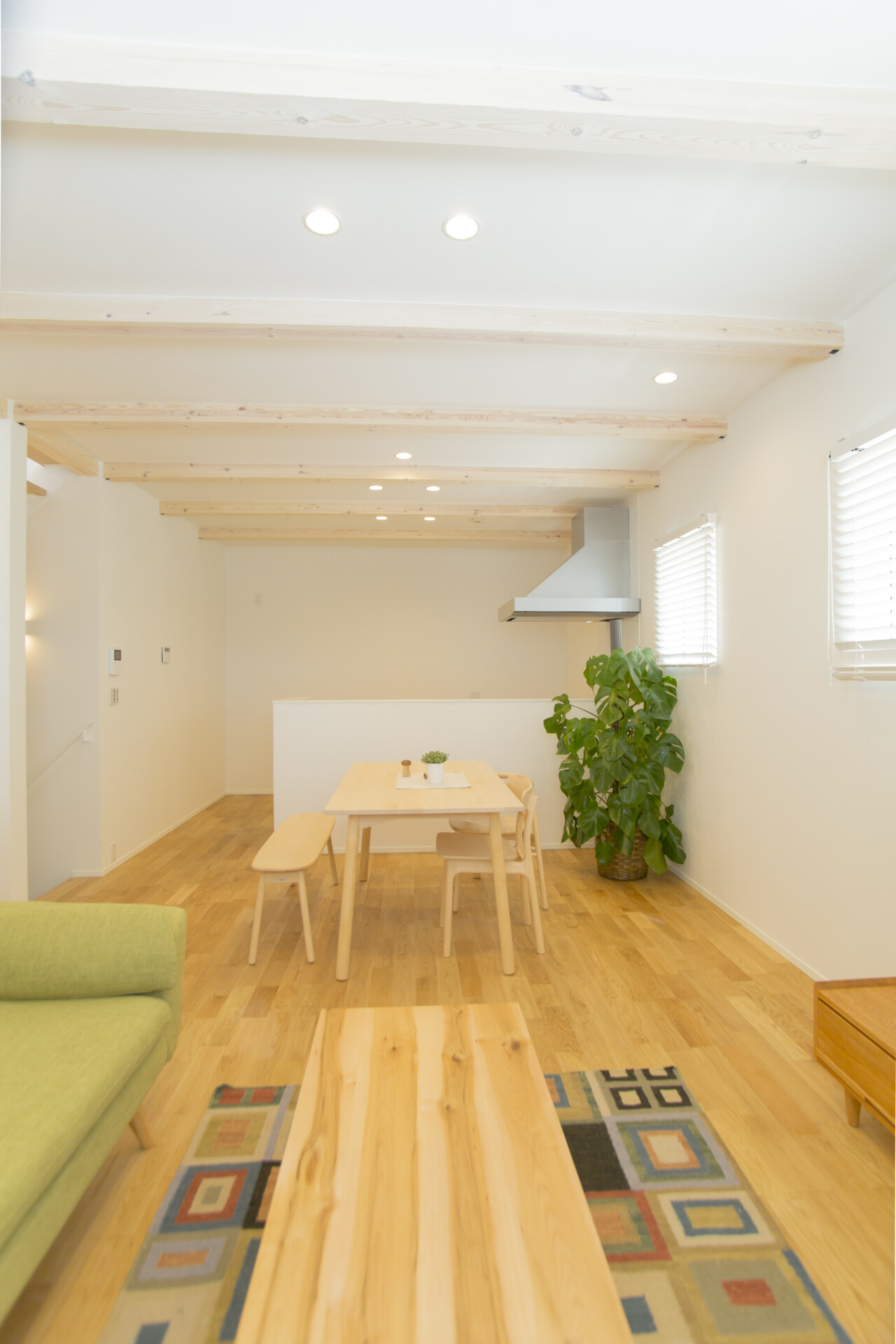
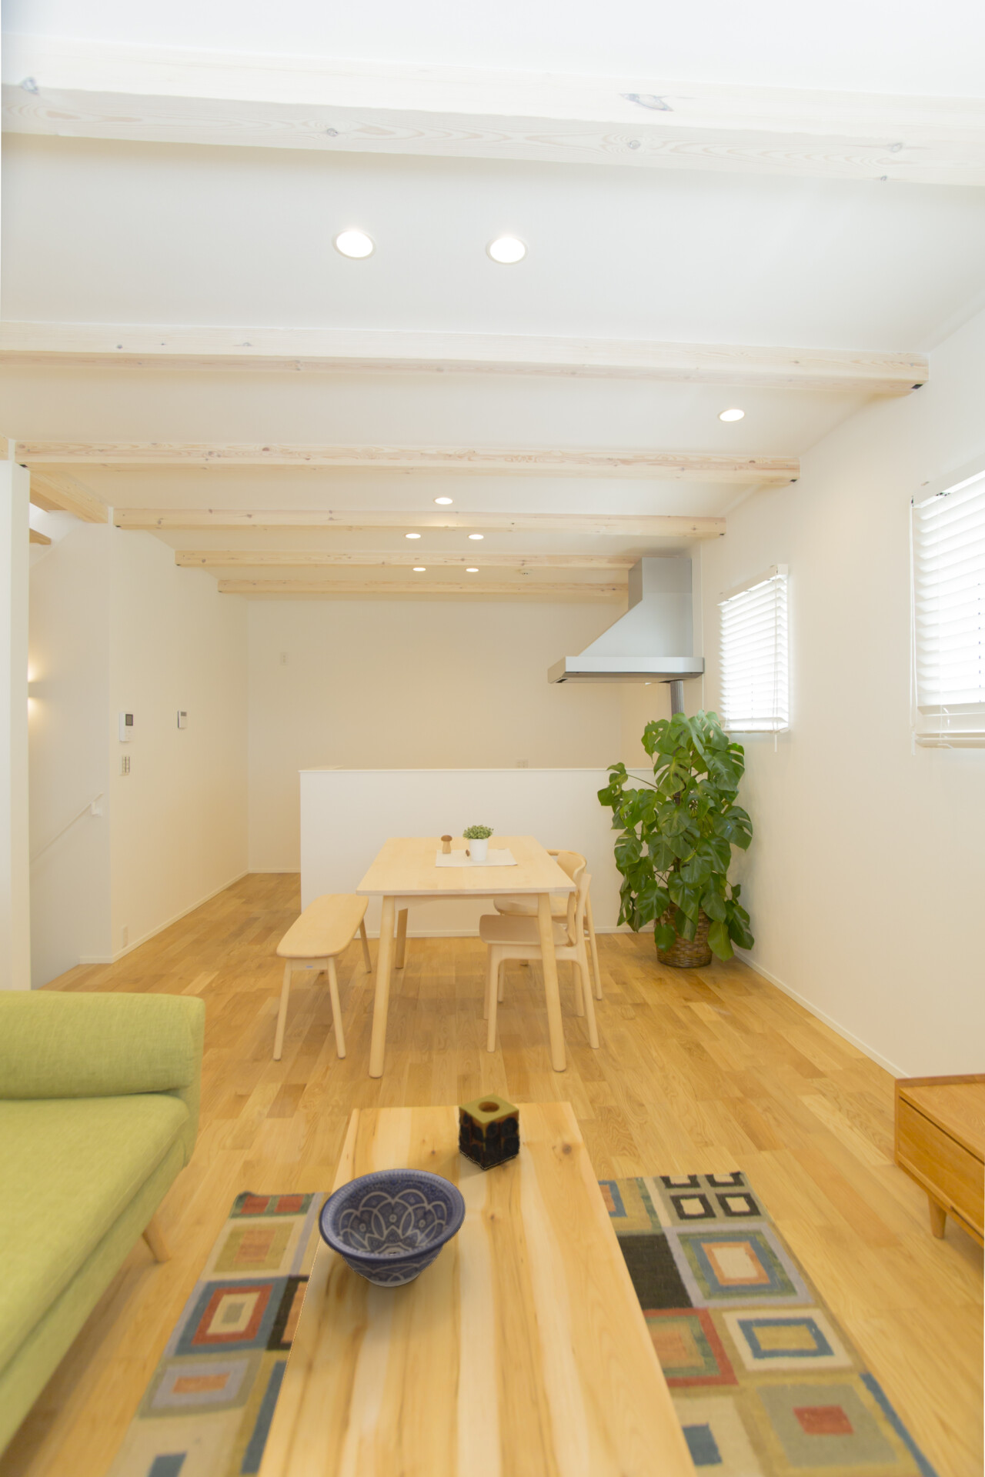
+ decorative bowl [317,1168,466,1288]
+ candle [457,1093,521,1170]
